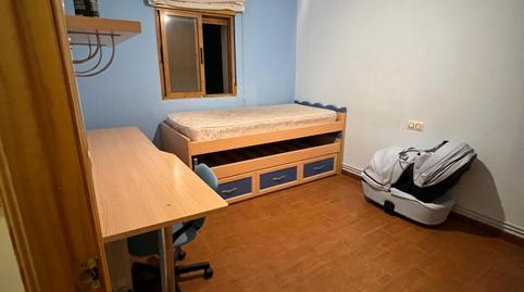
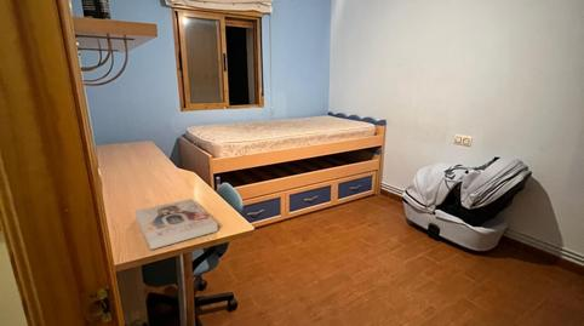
+ book [134,198,219,251]
